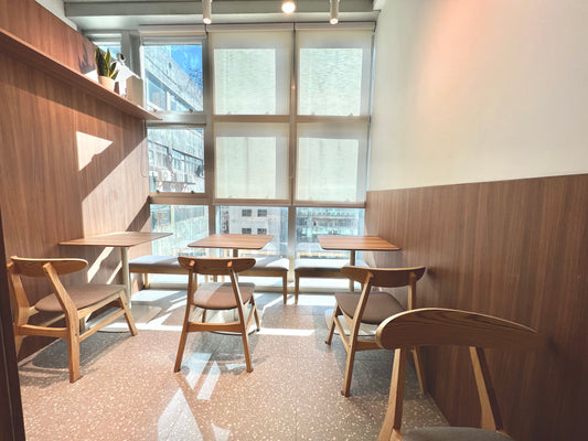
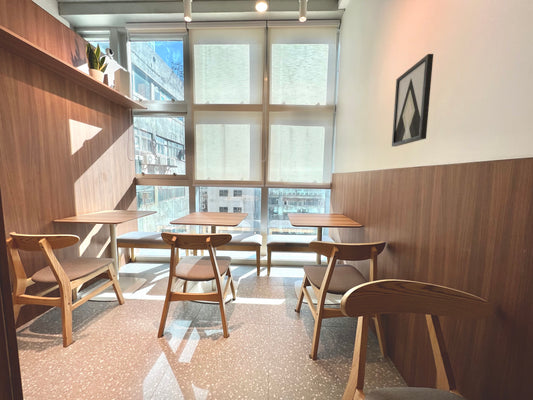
+ wall art [391,53,434,147]
